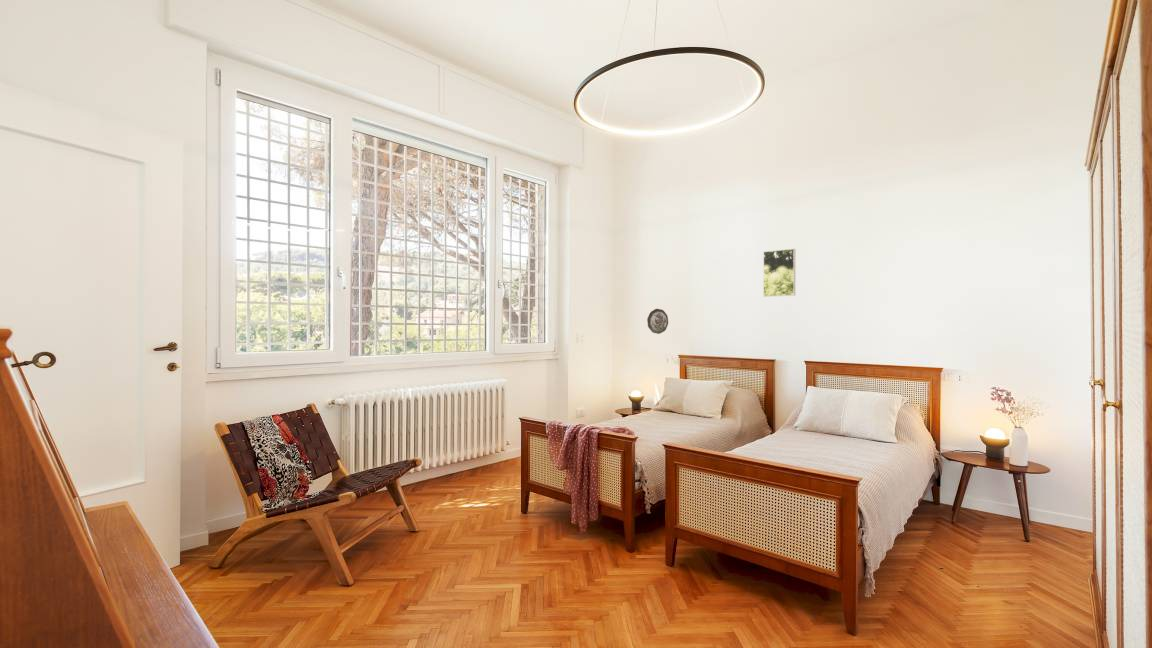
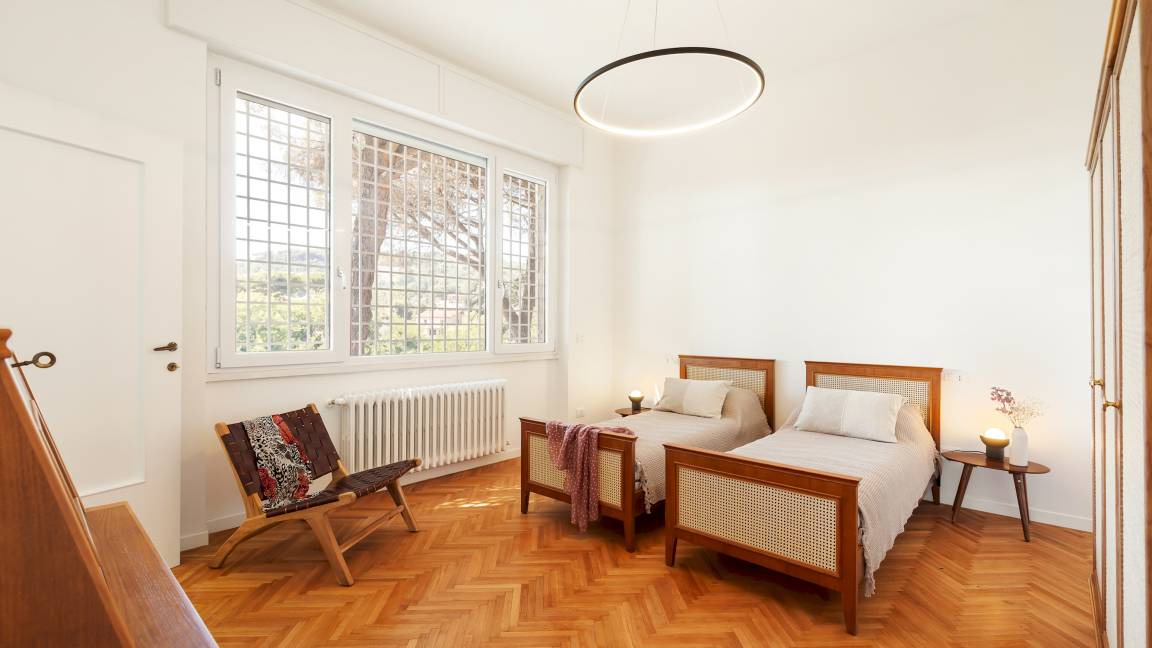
- decorative plate [646,308,669,335]
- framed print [762,248,796,298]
